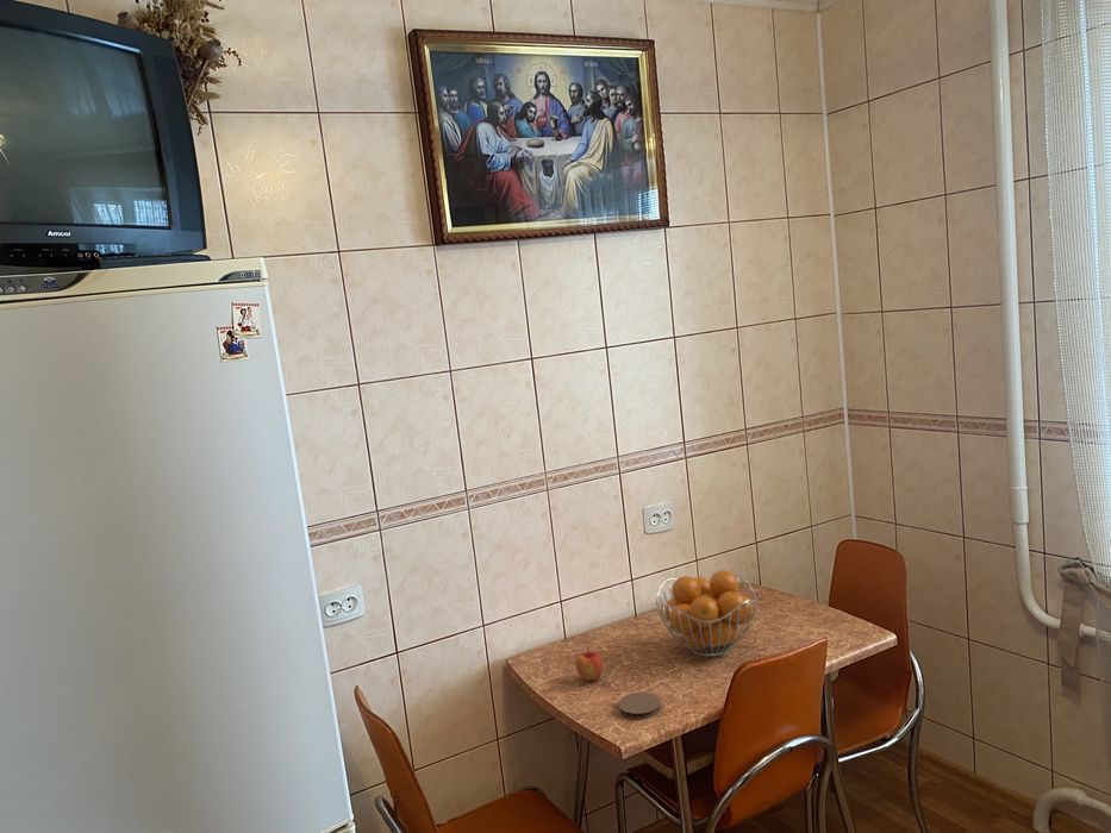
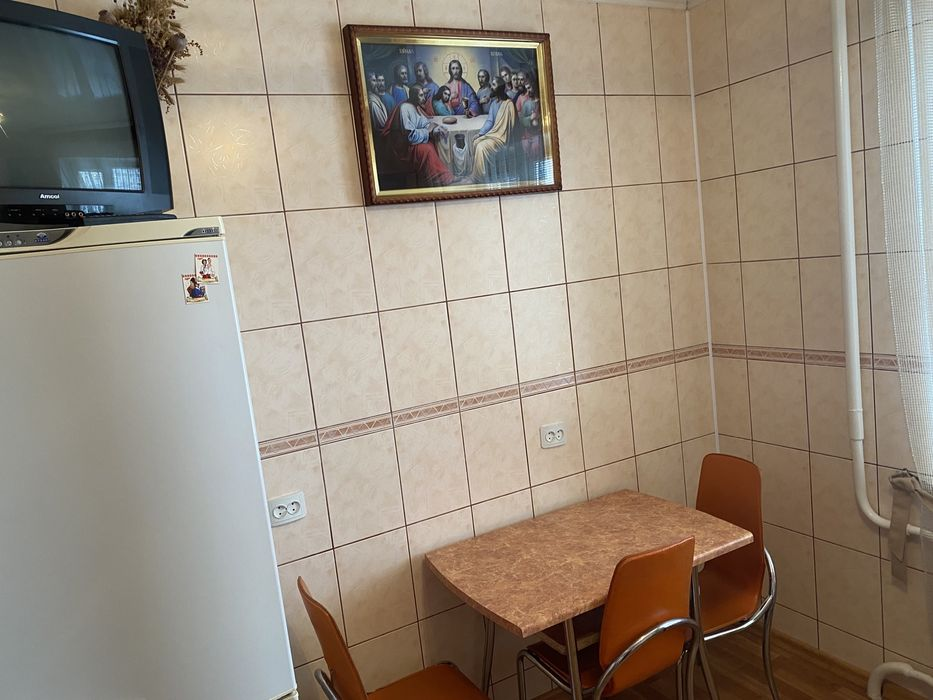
- apple [574,646,605,682]
- fruit basket [655,569,759,658]
- coaster [617,691,662,720]
